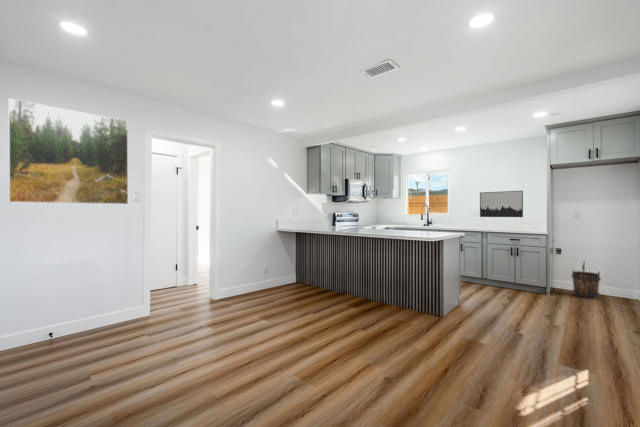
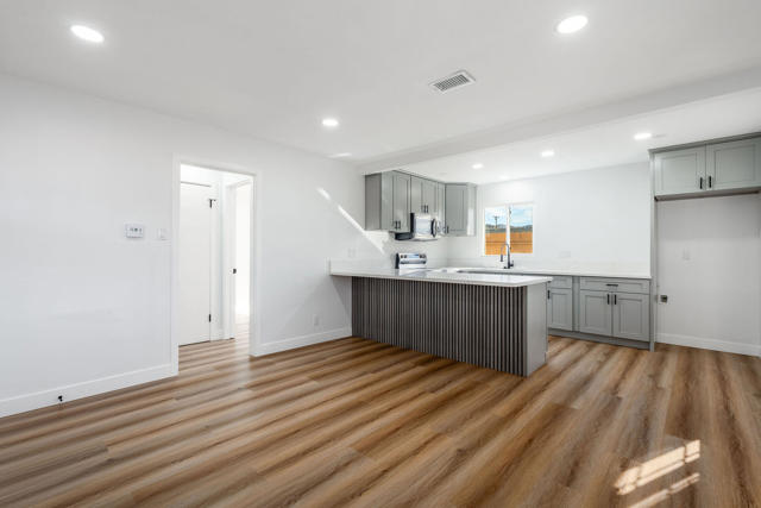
- bucket [570,260,602,300]
- wall art [479,190,524,218]
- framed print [8,97,129,205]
